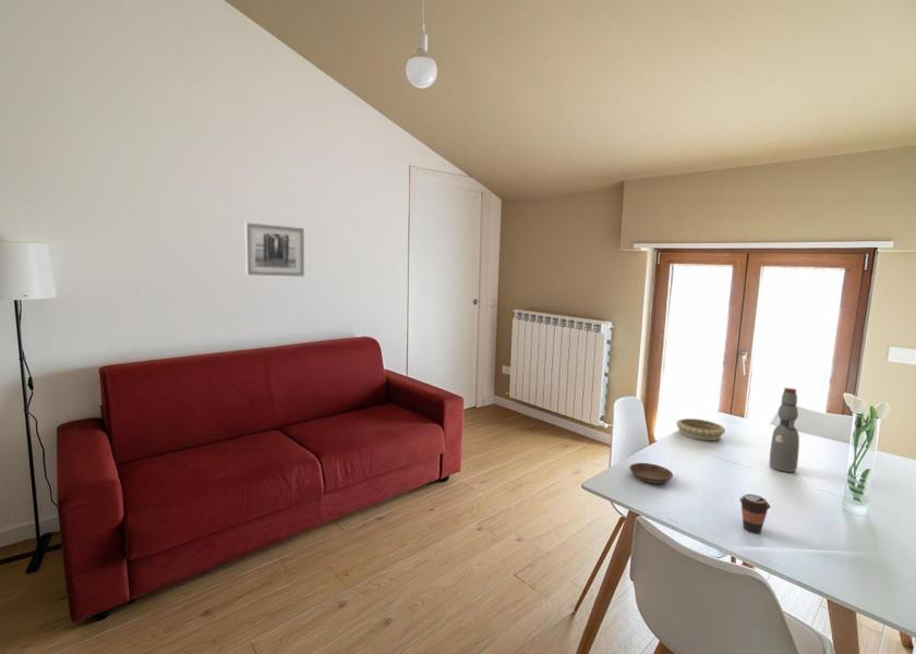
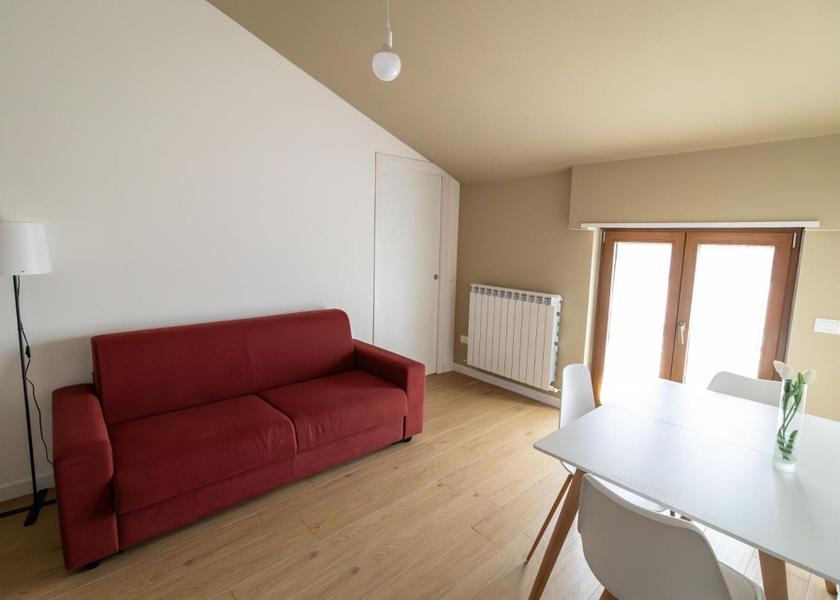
- bottle [769,387,800,473]
- decorative bowl [675,417,726,441]
- wall art [244,221,305,278]
- saucer [628,462,674,485]
- coffee cup [738,493,771,535]
